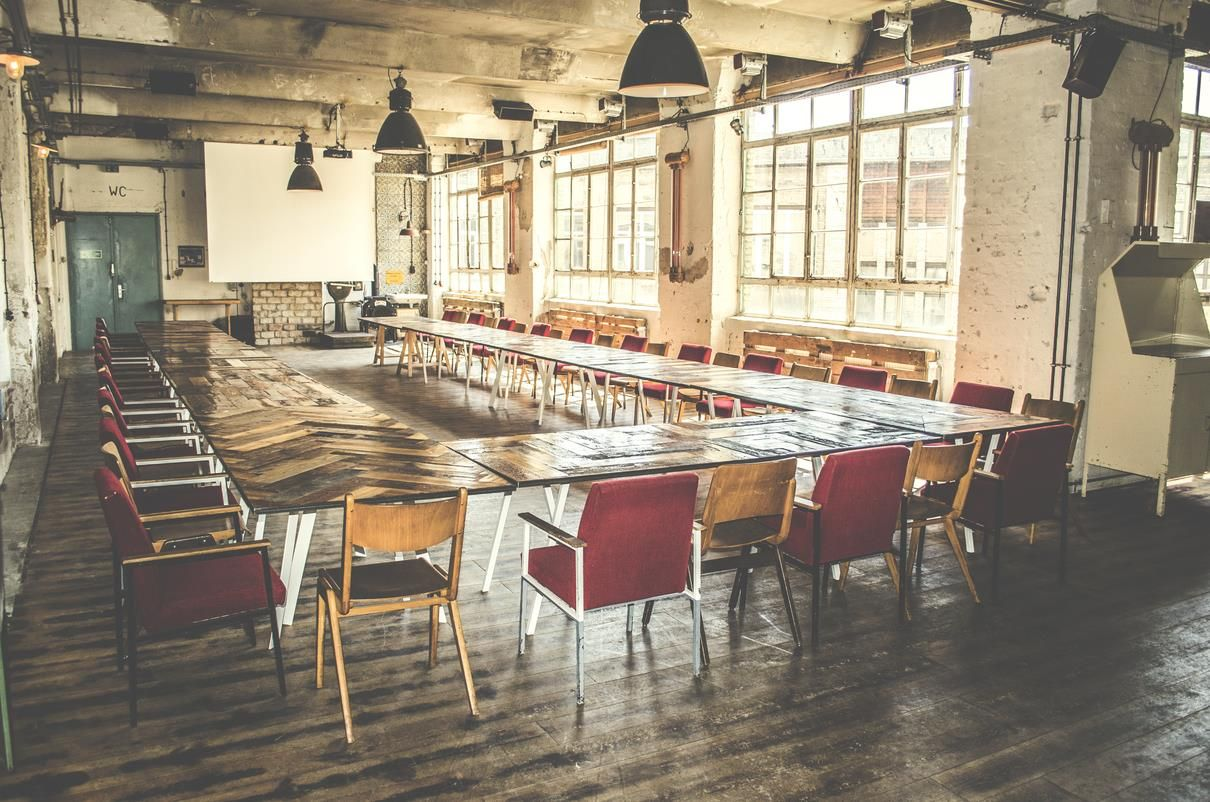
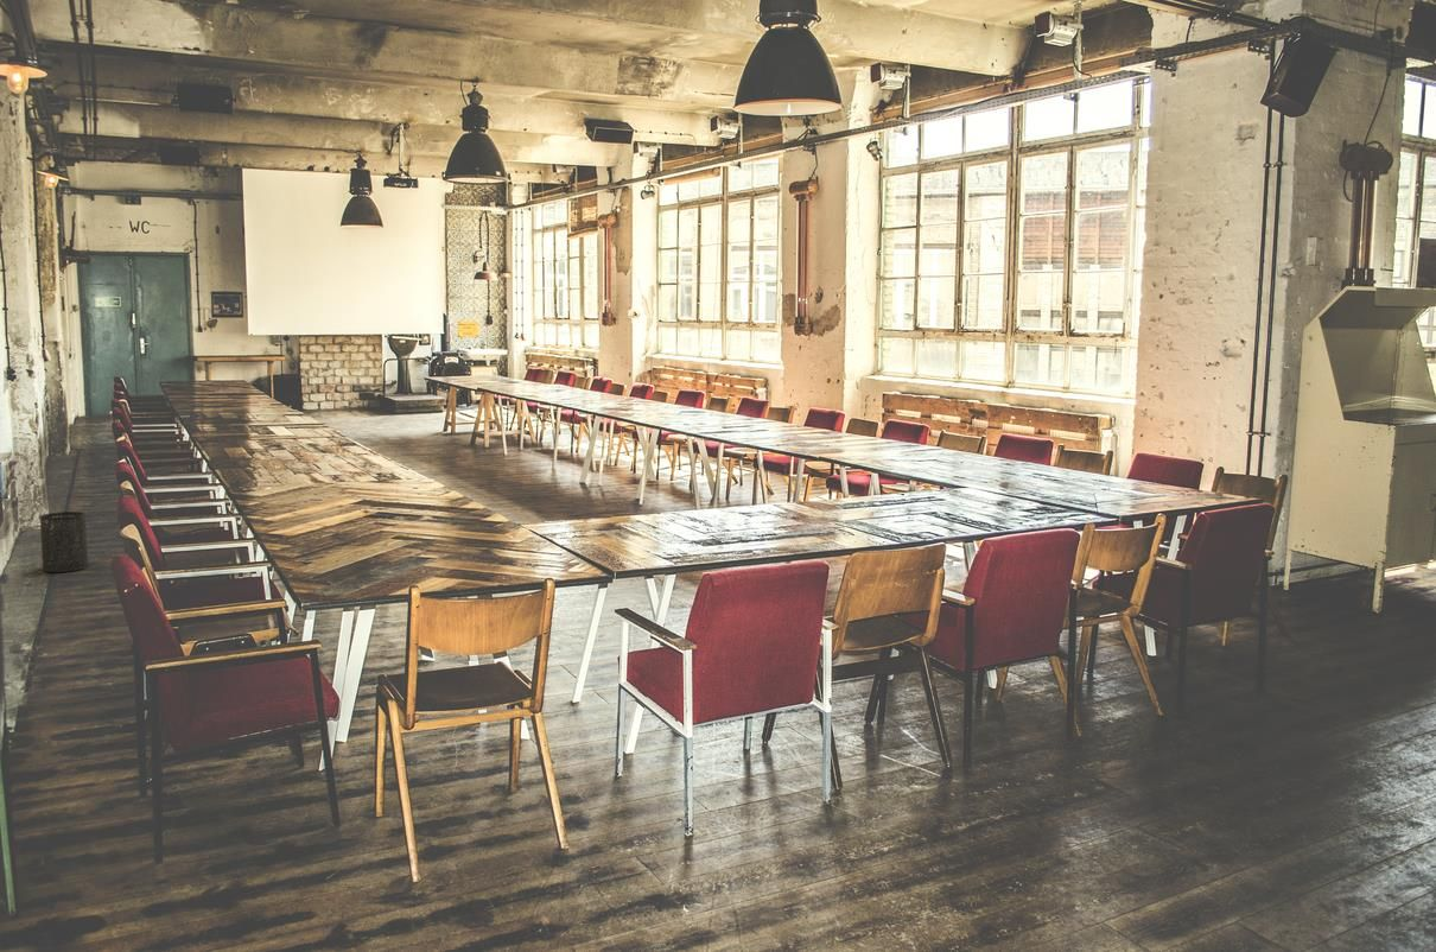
+ trash can [39,510,89,573]
